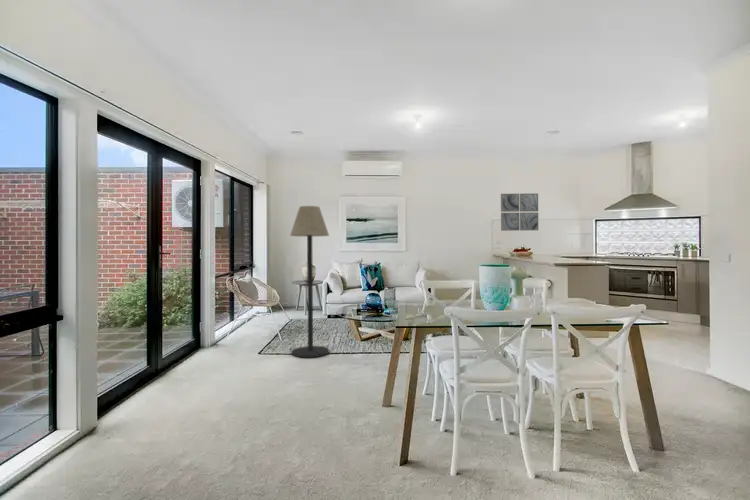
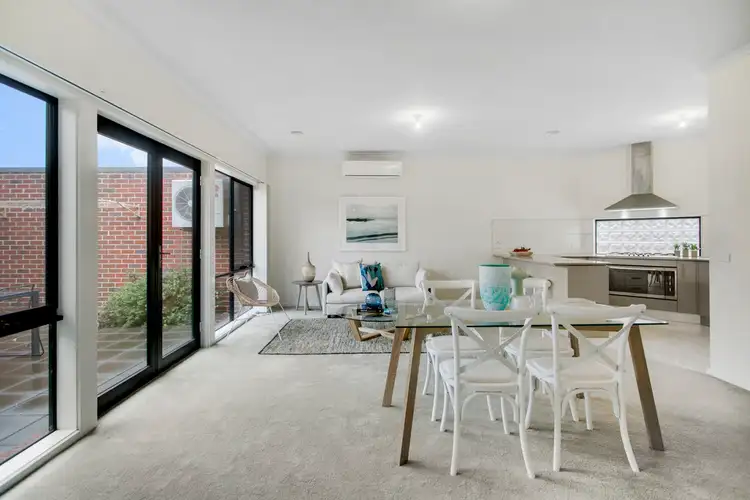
- floor lamp [289,205,330,359]
- wall art [500,192,539,232]
